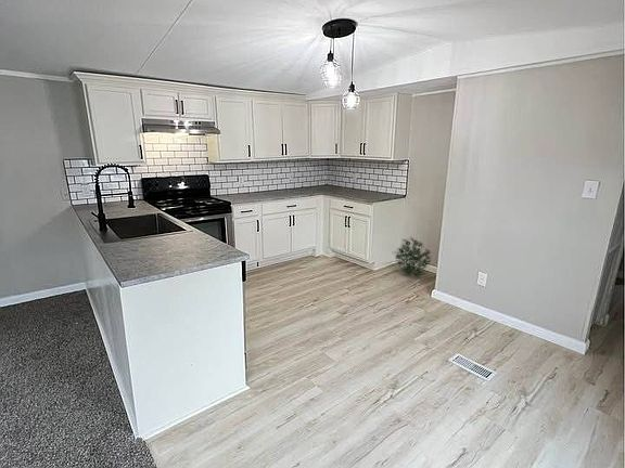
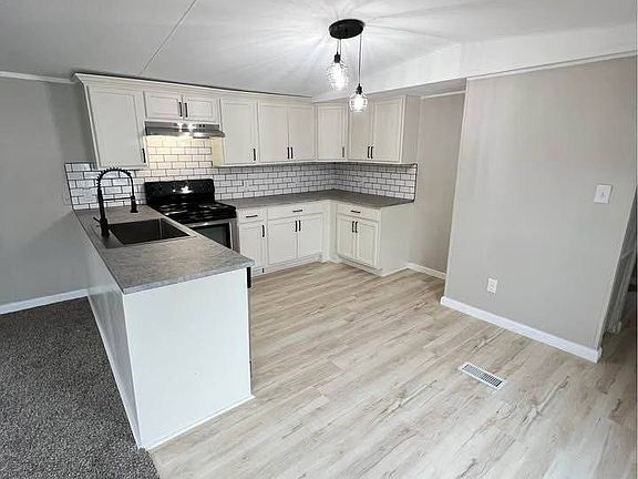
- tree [391,236,432,277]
